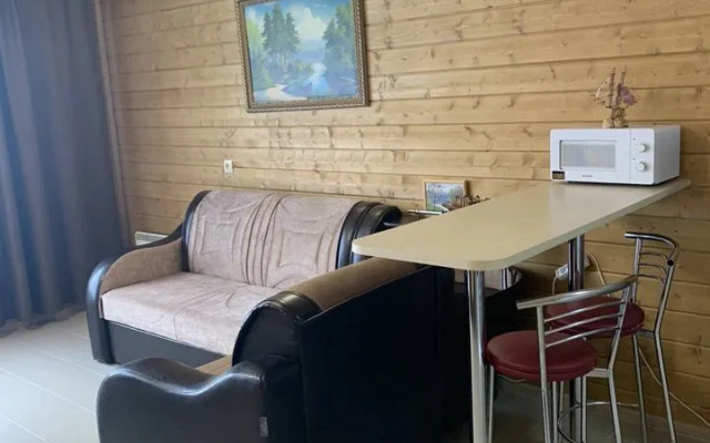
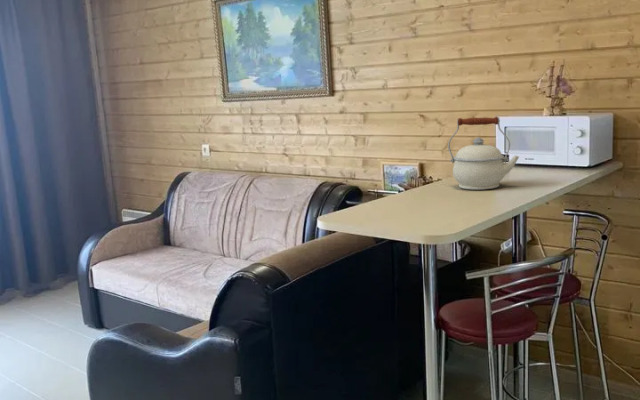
+ kettle [447,116,520,191]
